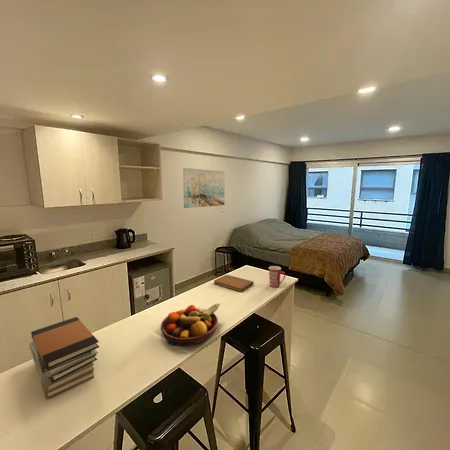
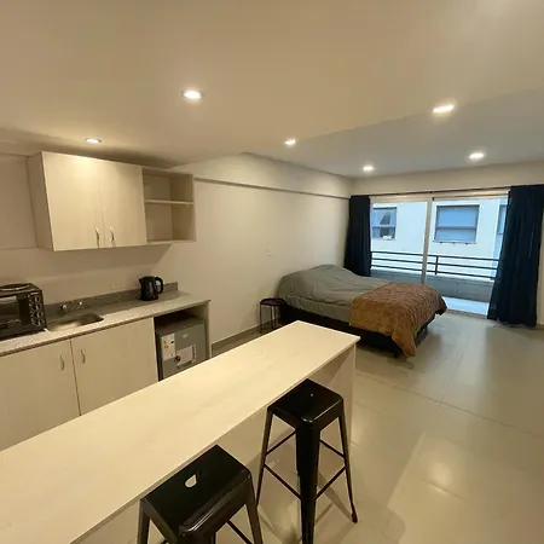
- book stack [28,316,100,400]
- wall art [182,167,226,209]
- notebook [213,274,255,293]
- fruit bowl [160,302,221,347]
- mug [268,265,286,288]
